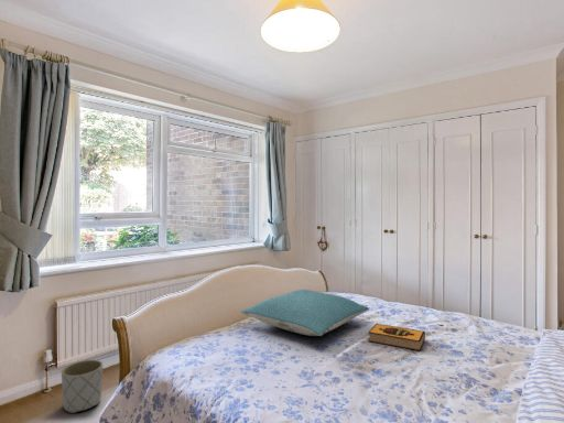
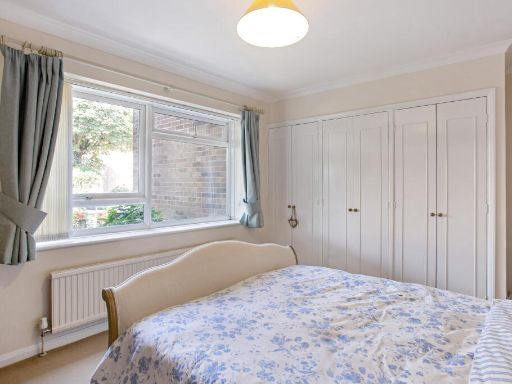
- pillow [240,289,370,337]
- planter [61,359,104,414]
- hardback book [368,323,426,352]
